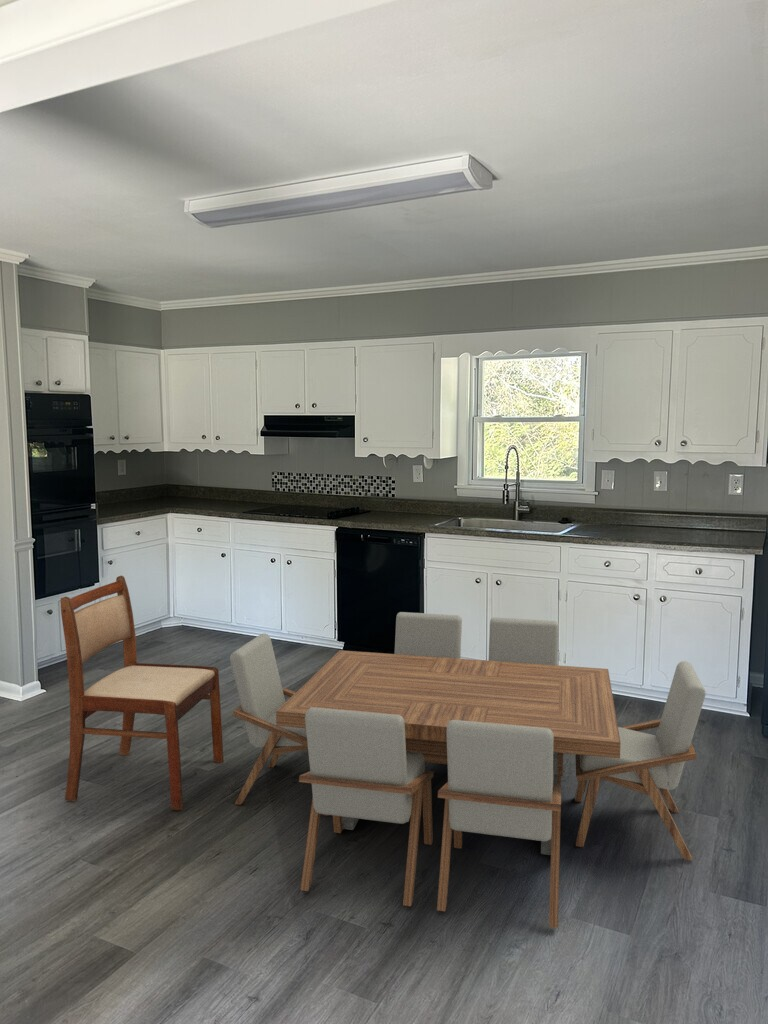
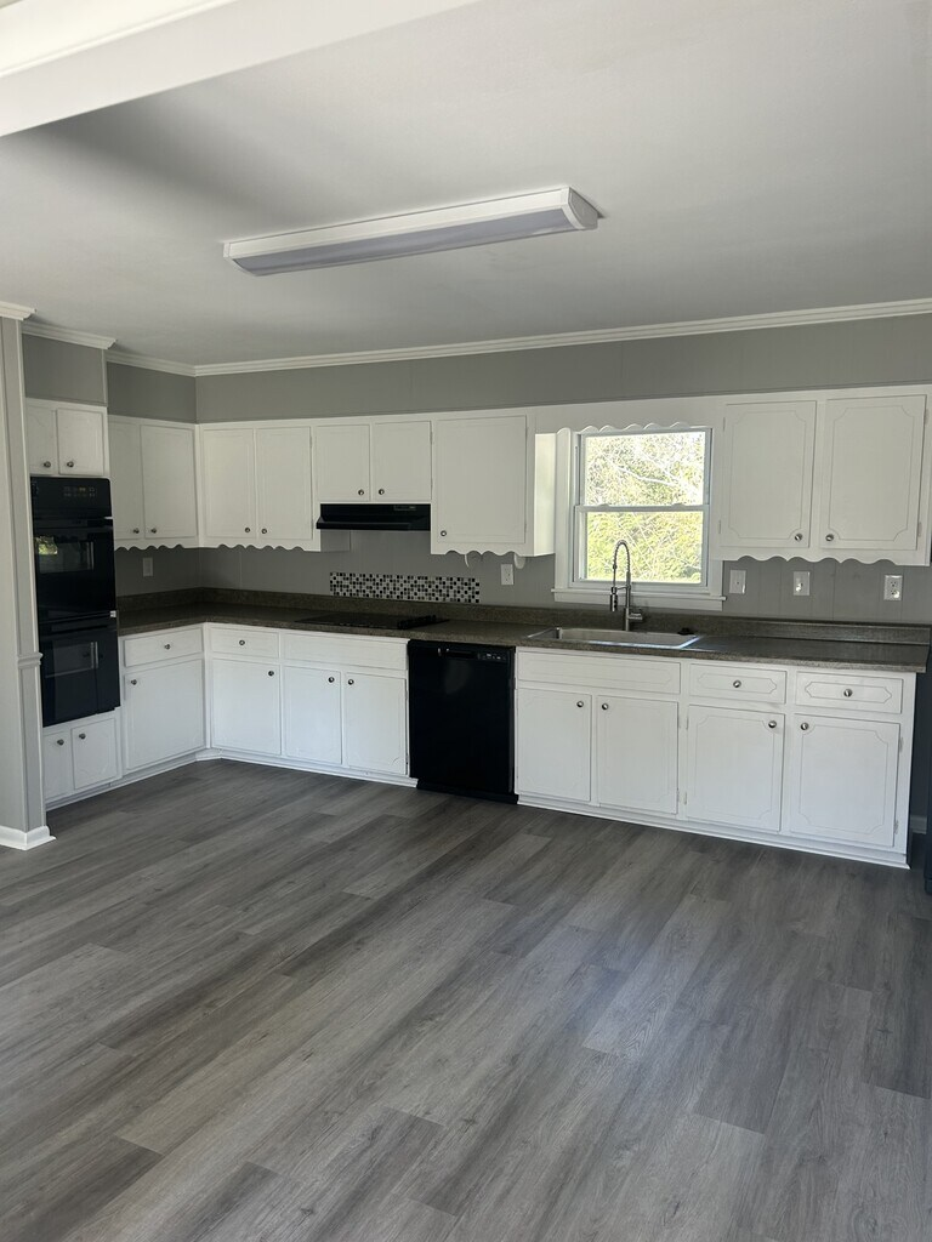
- dining chair [59,575,224,811]
- dining table [229,611,707,929]
